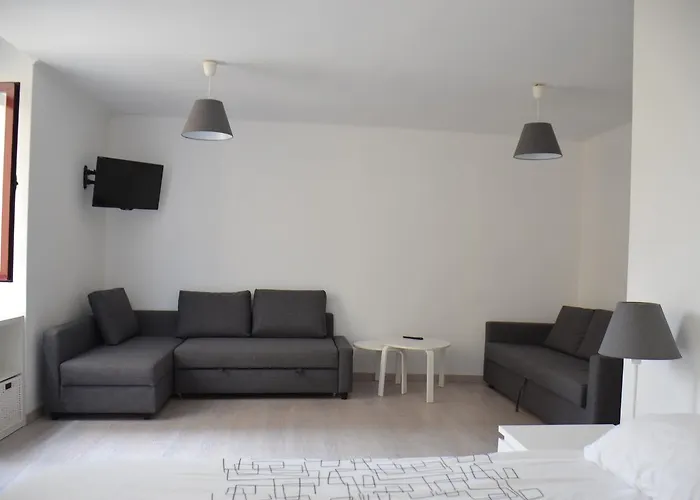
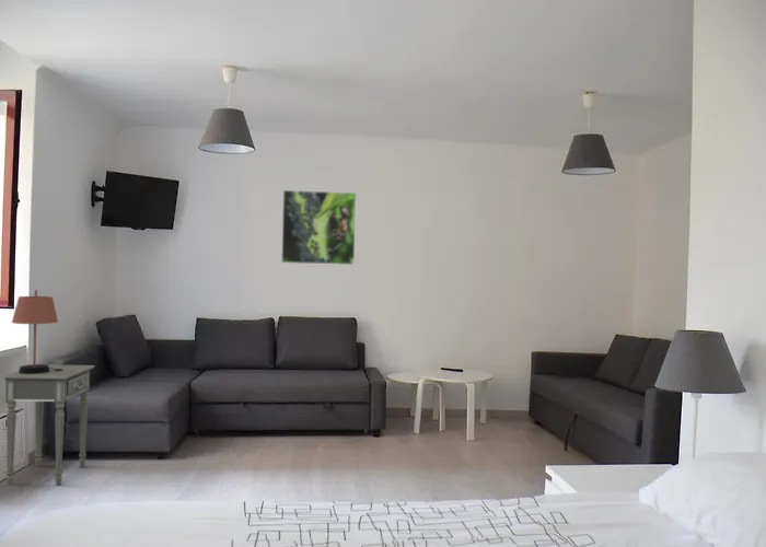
+ table lamp [11,289,62,374]
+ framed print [280,189,357,266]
+ side table [2,363,96,487]
